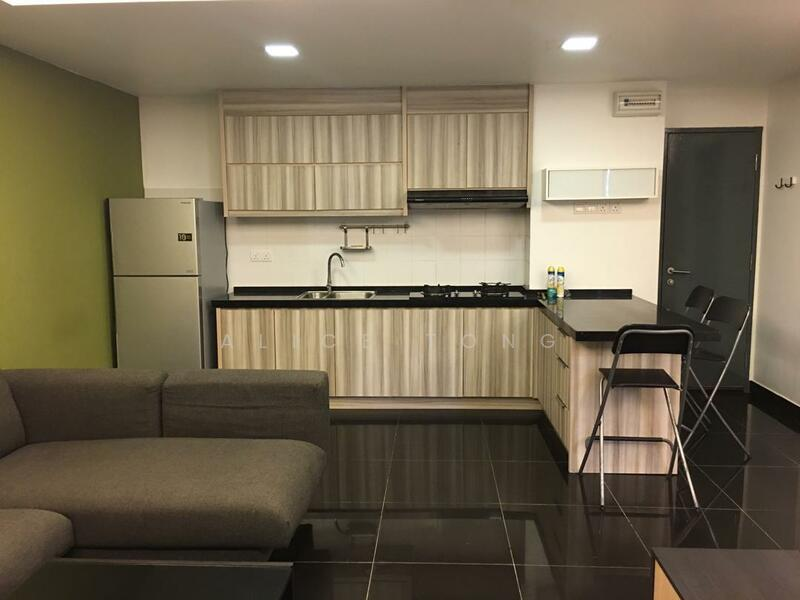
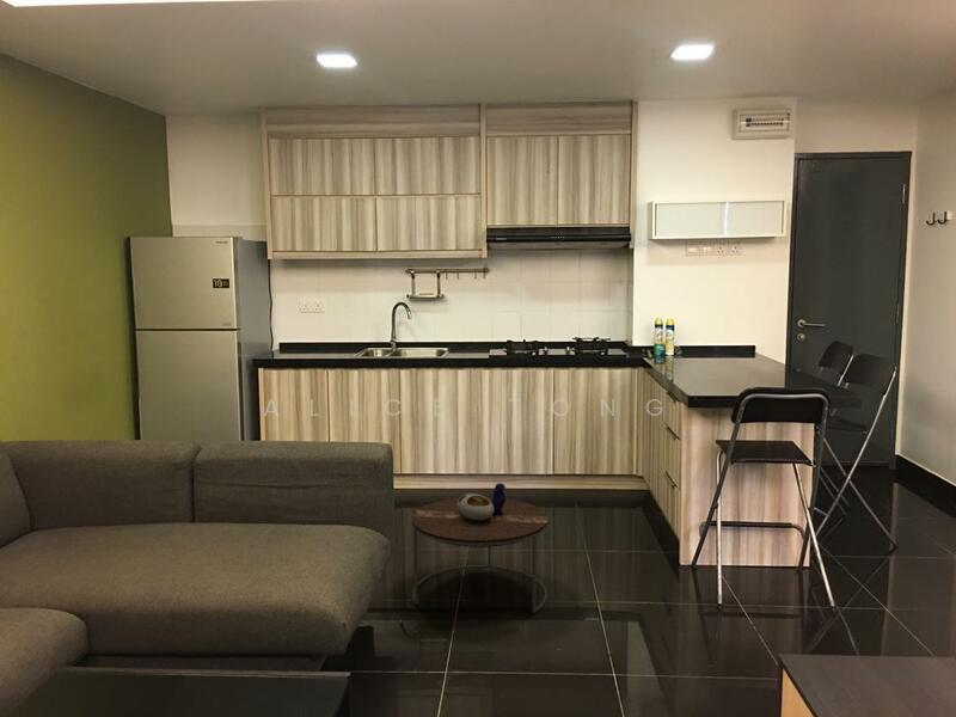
+ side table [410,482,549,614]
